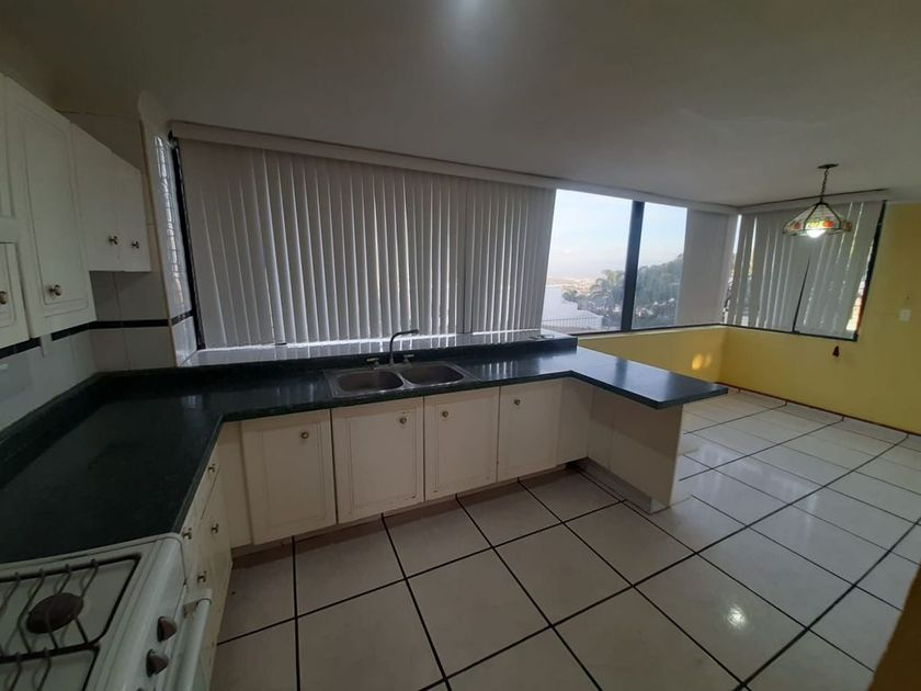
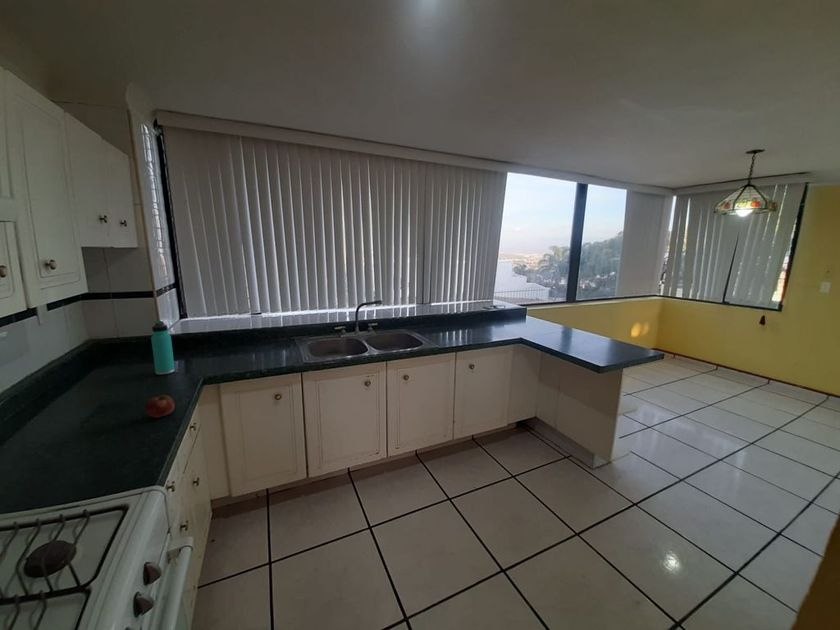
+ fruit [144,394,176,419]
+ thermos bottle [150,320,176,376]
